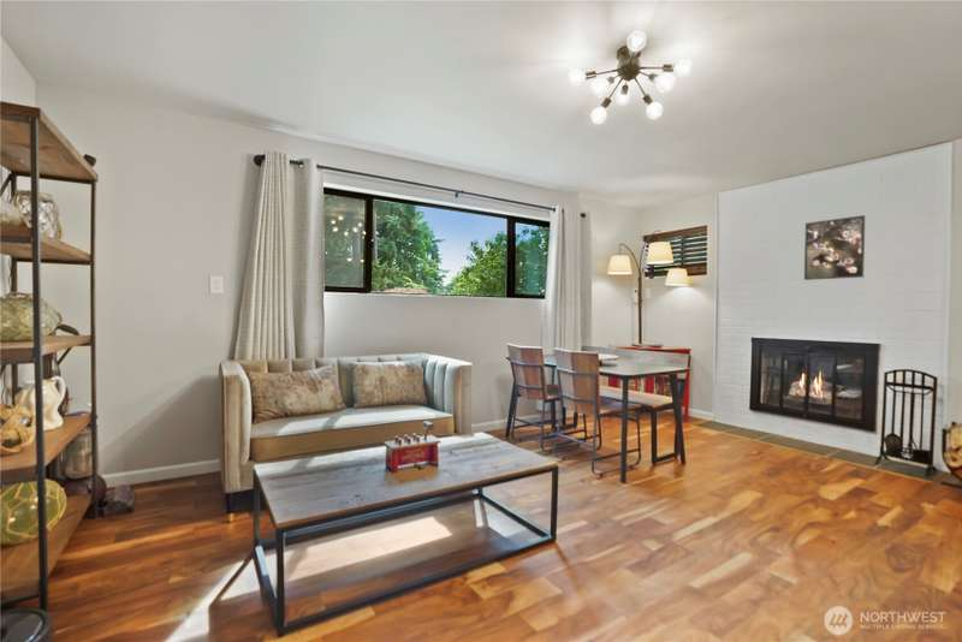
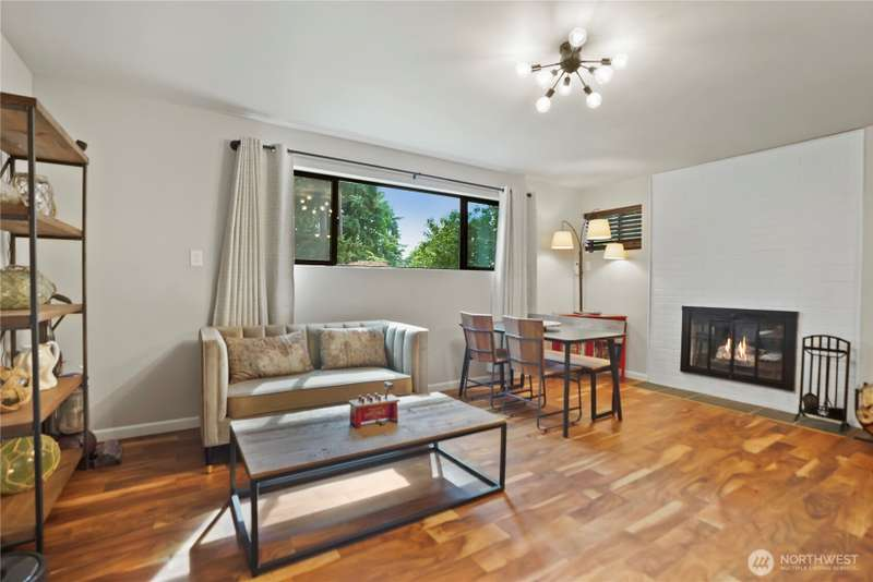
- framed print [803,214,866,281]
